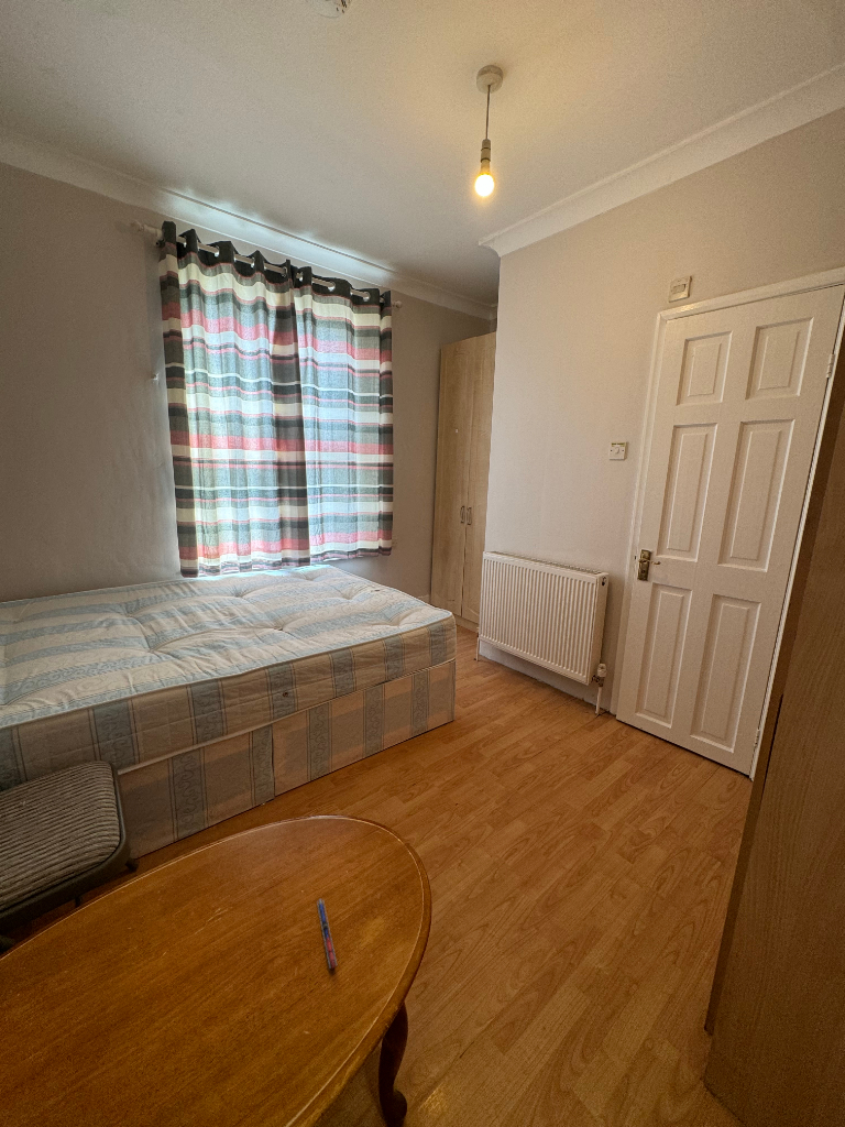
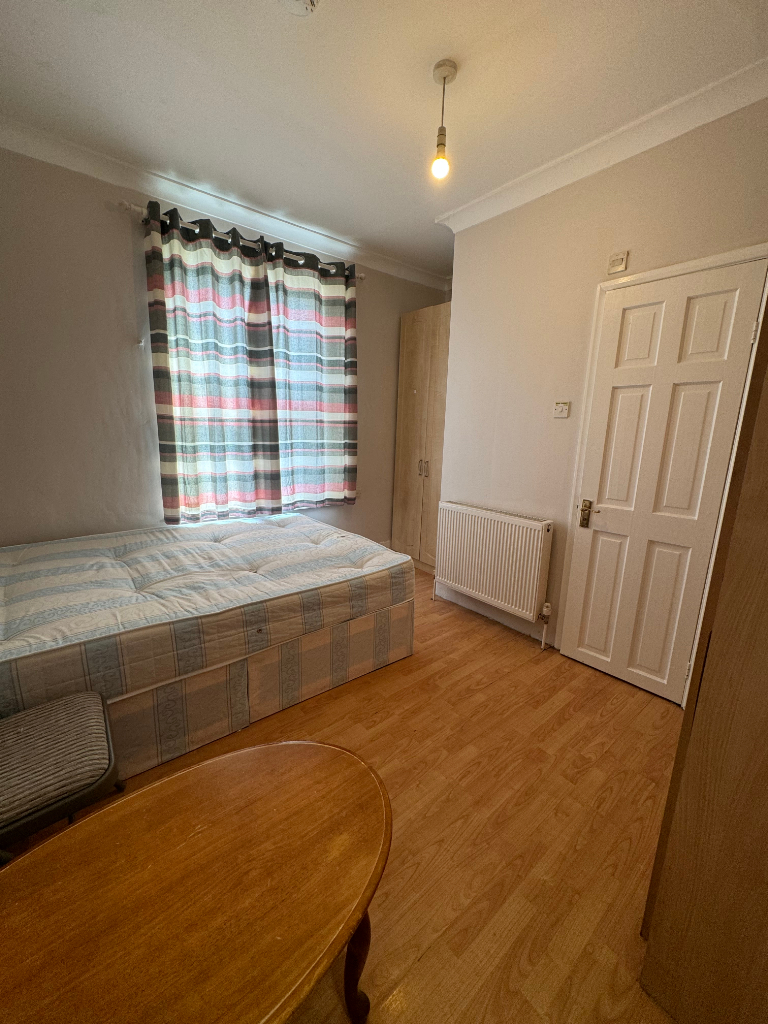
- pen [316,898,338,970]
